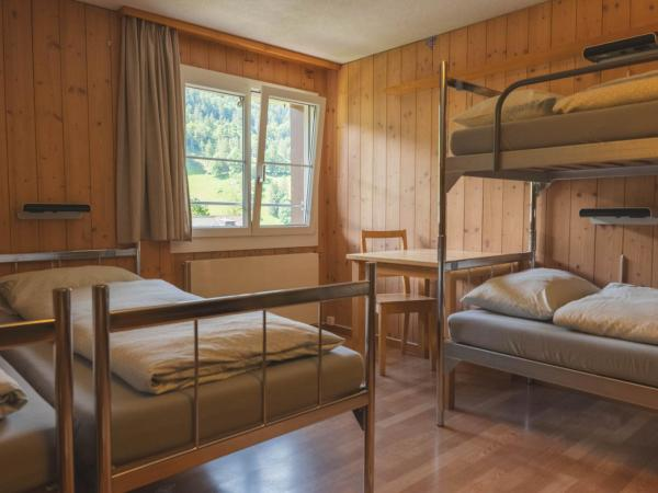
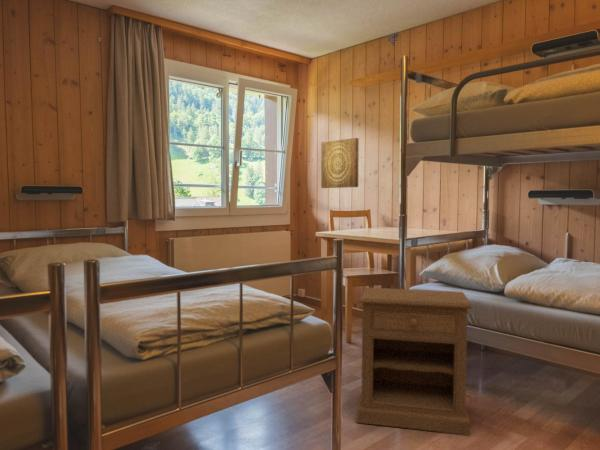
+ wall art [320,137,360,189]
+ nightstand [355,286,473,436]
